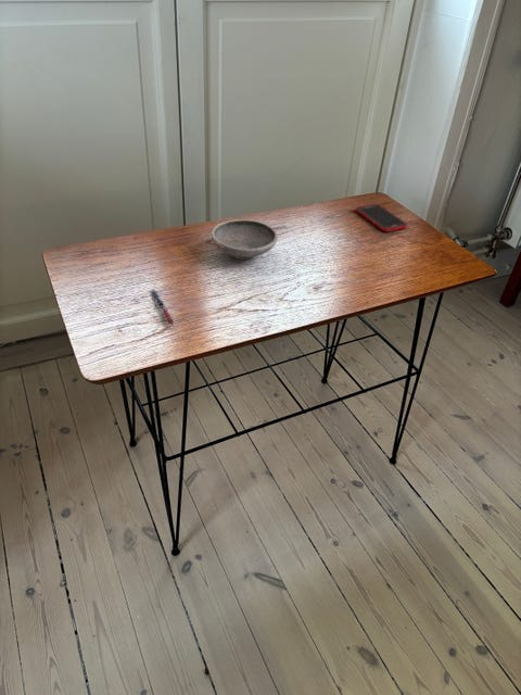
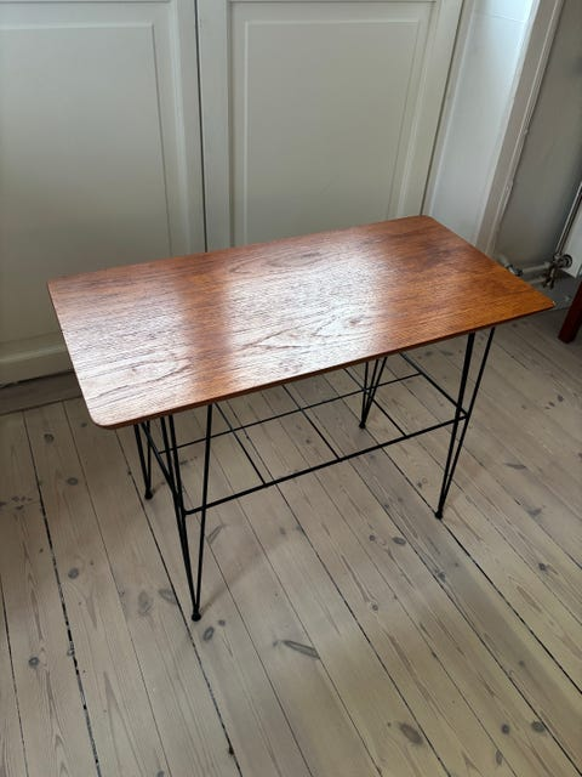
- cell phone [355,203,408,232]
- ceramic bowl [211,218,279,261]
- pen [151,288,175,326]
